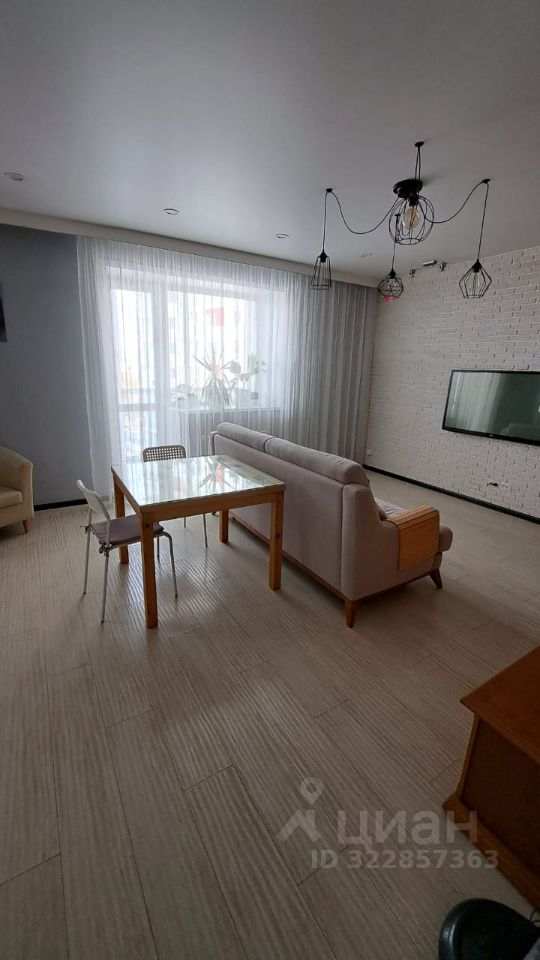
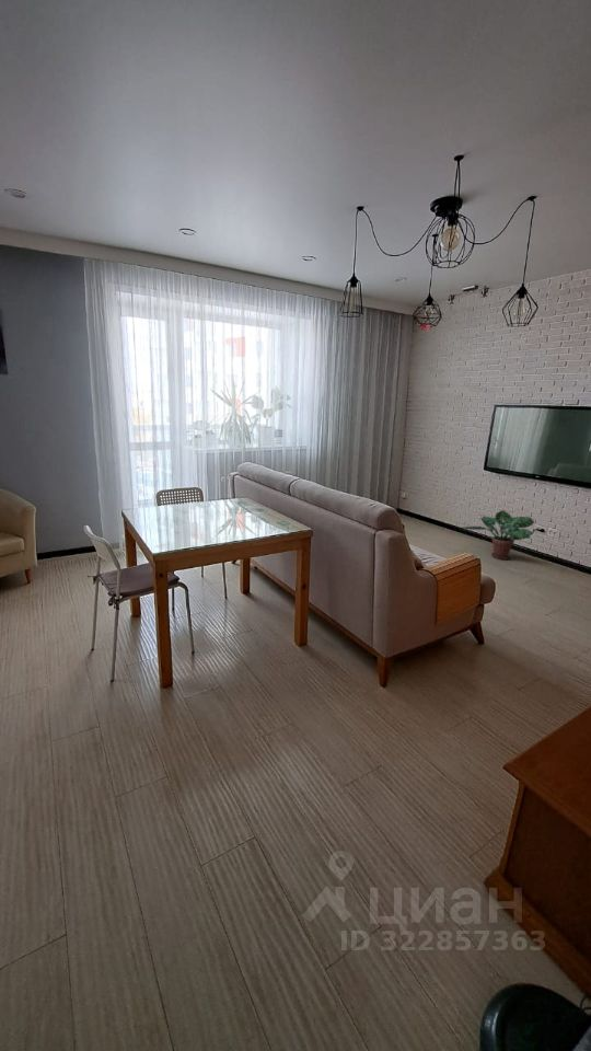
+ potted plant [461,509,535,561]
